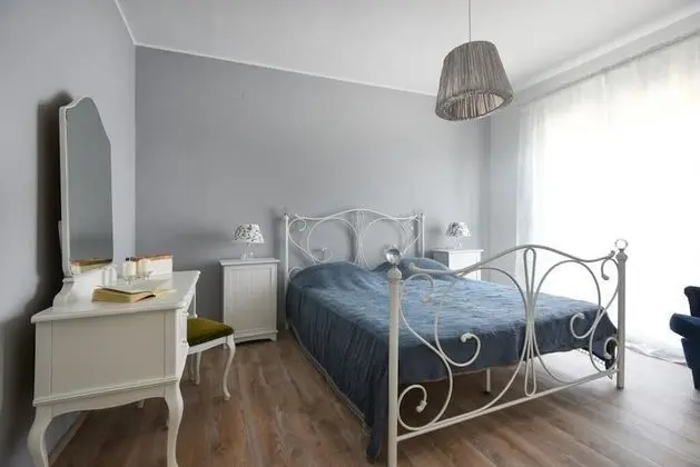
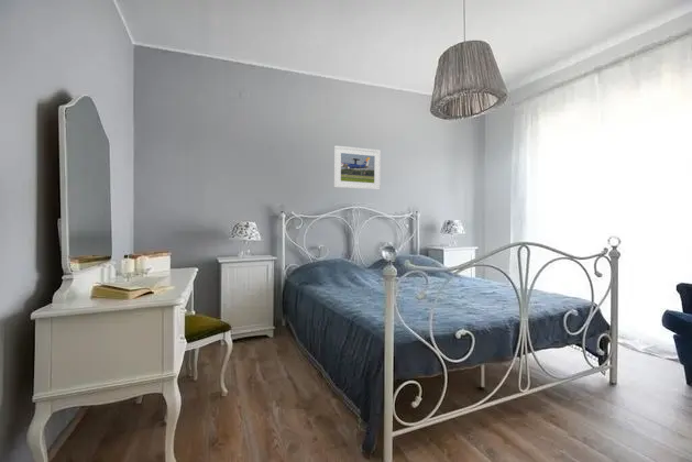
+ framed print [333,145,382,191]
